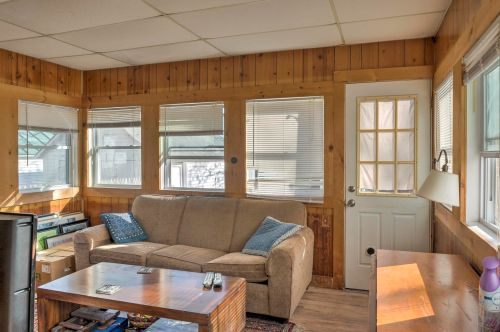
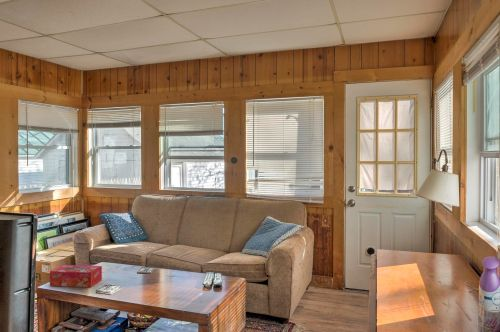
+ tissue box [49,264,103,288]
